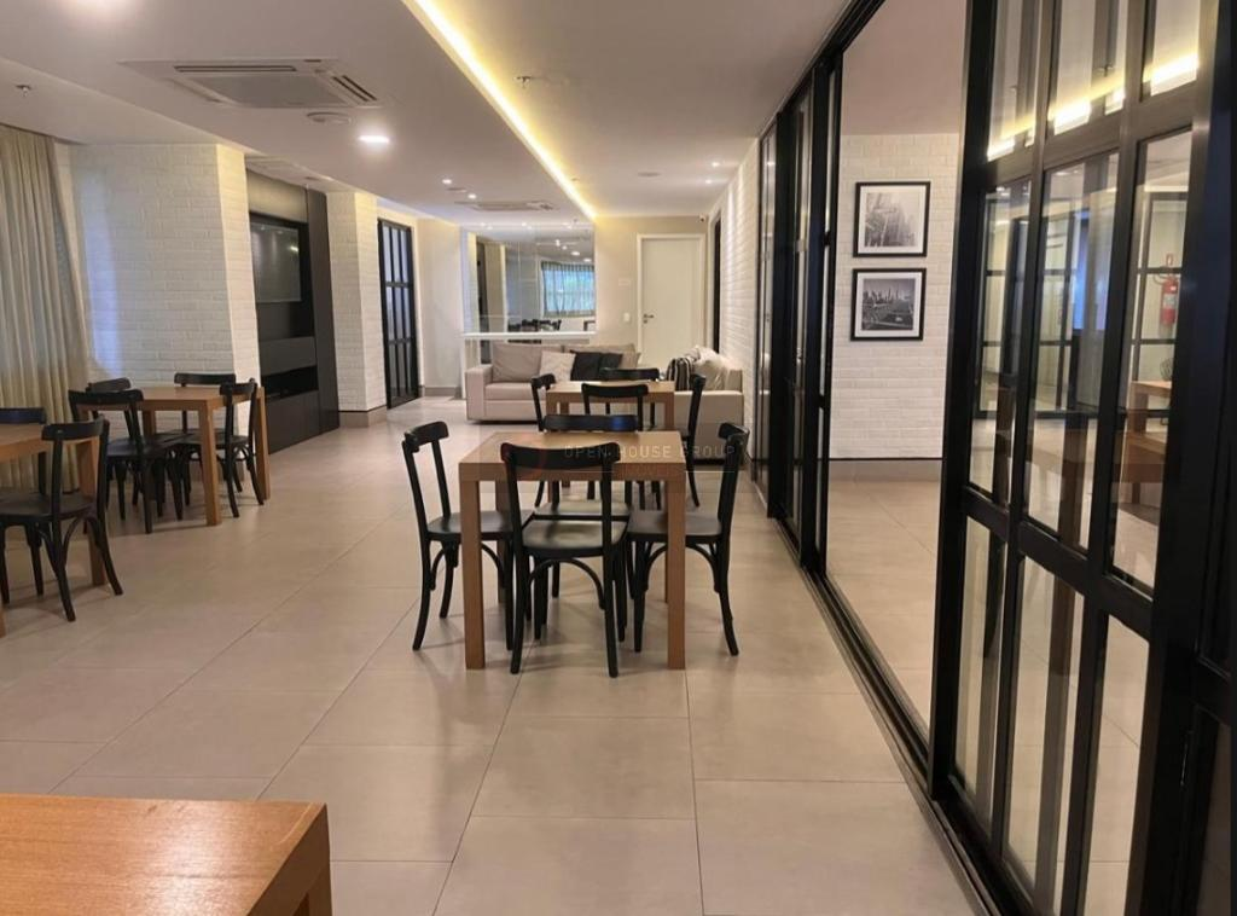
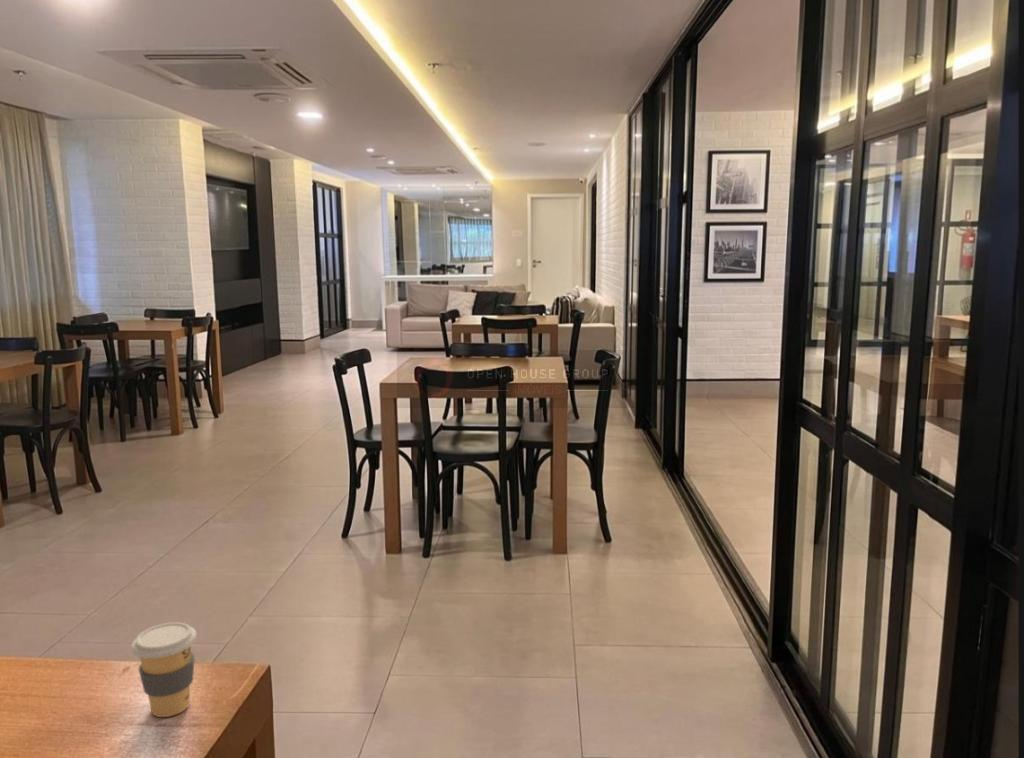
+ coffee cup [130,621,197,718]
